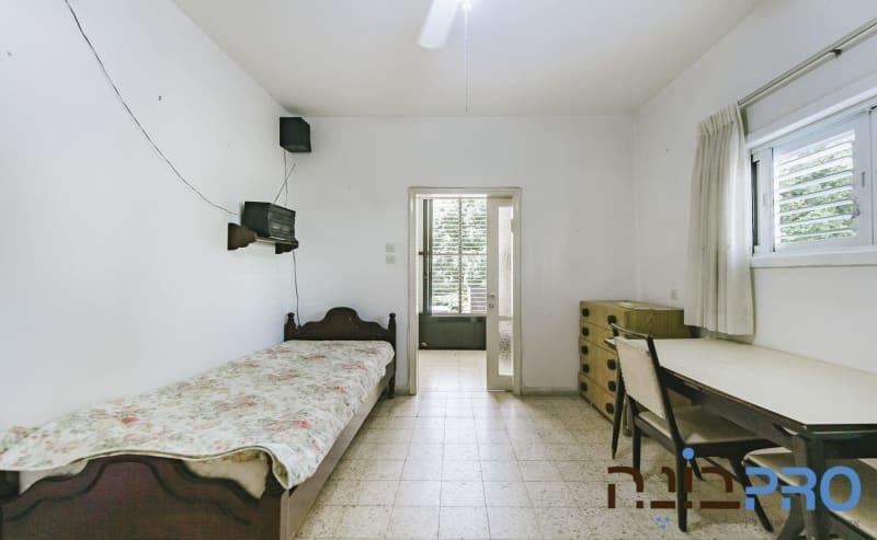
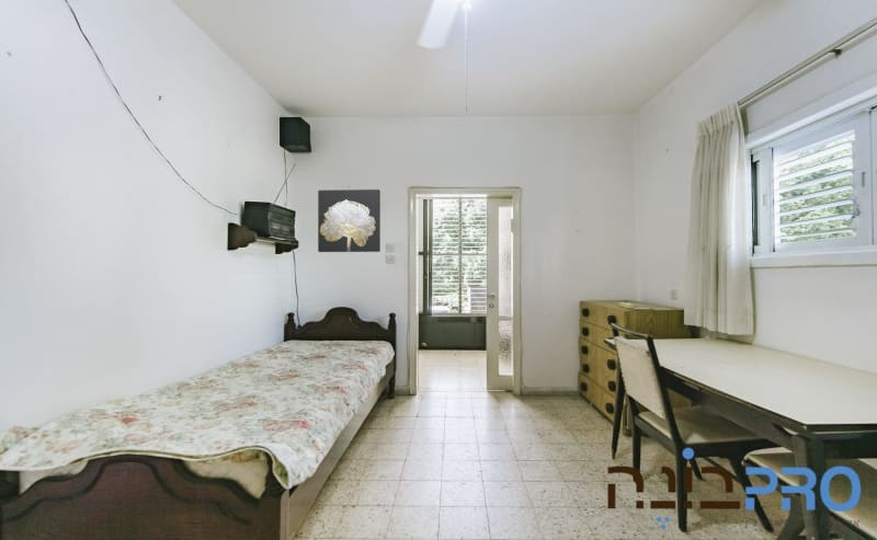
+ wall art [317,188,381,253]
